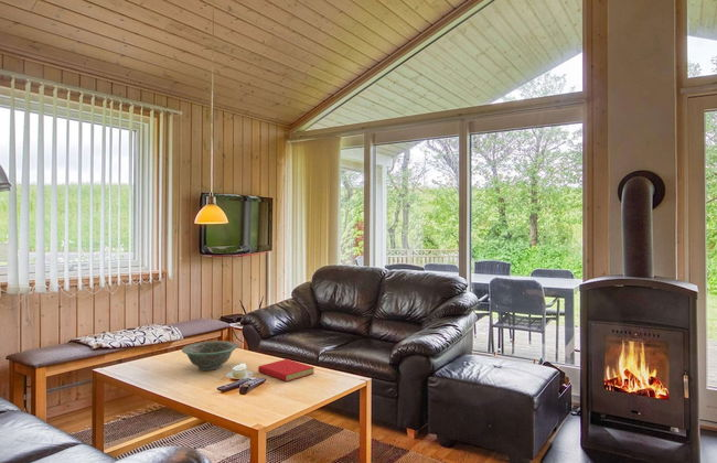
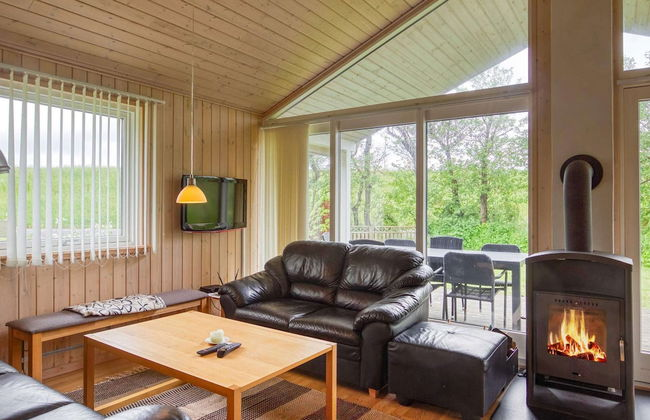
- book [257,358,315,383]
- decorative bowl [181,340,238,372]
